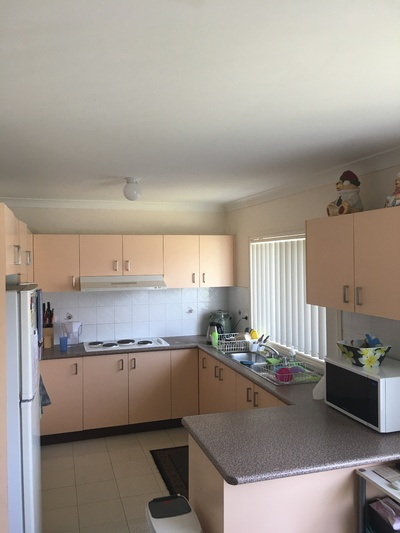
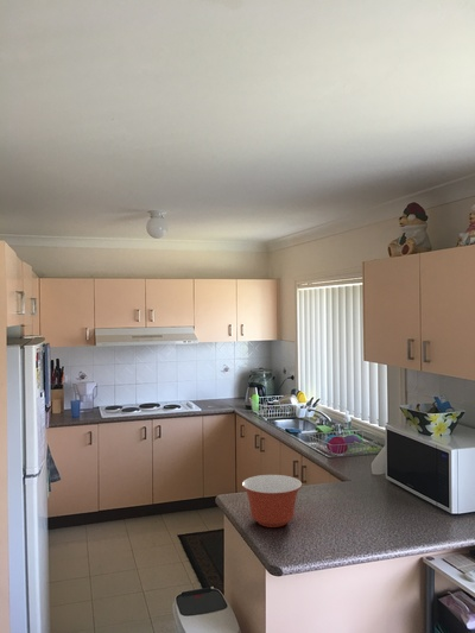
+ mixing bowl [241,474,303,528]
